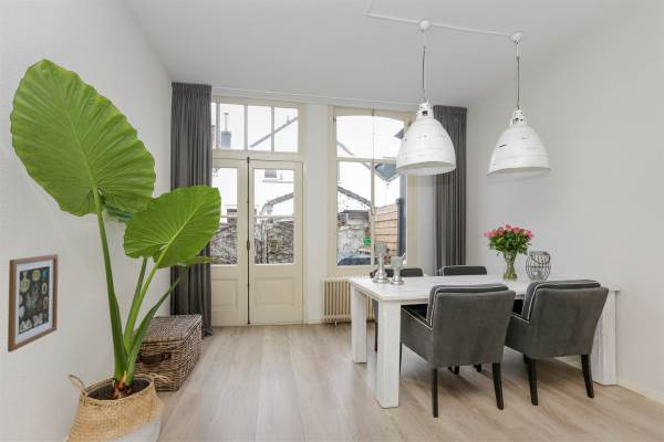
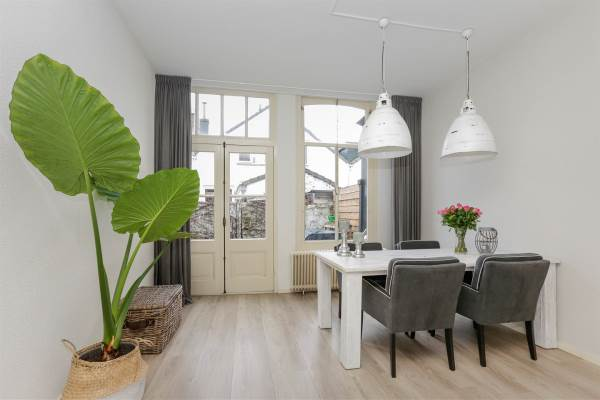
- wall art [7,253,59,354]
